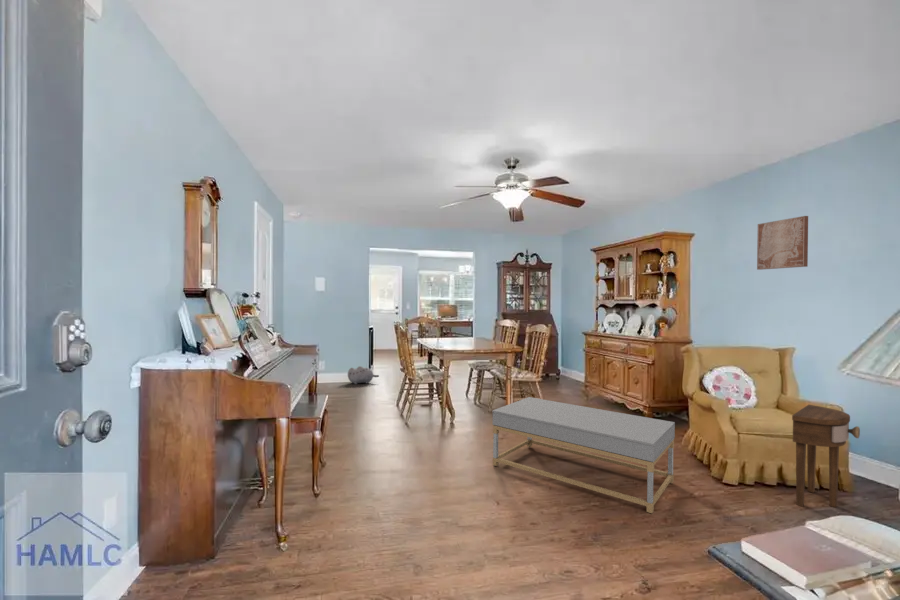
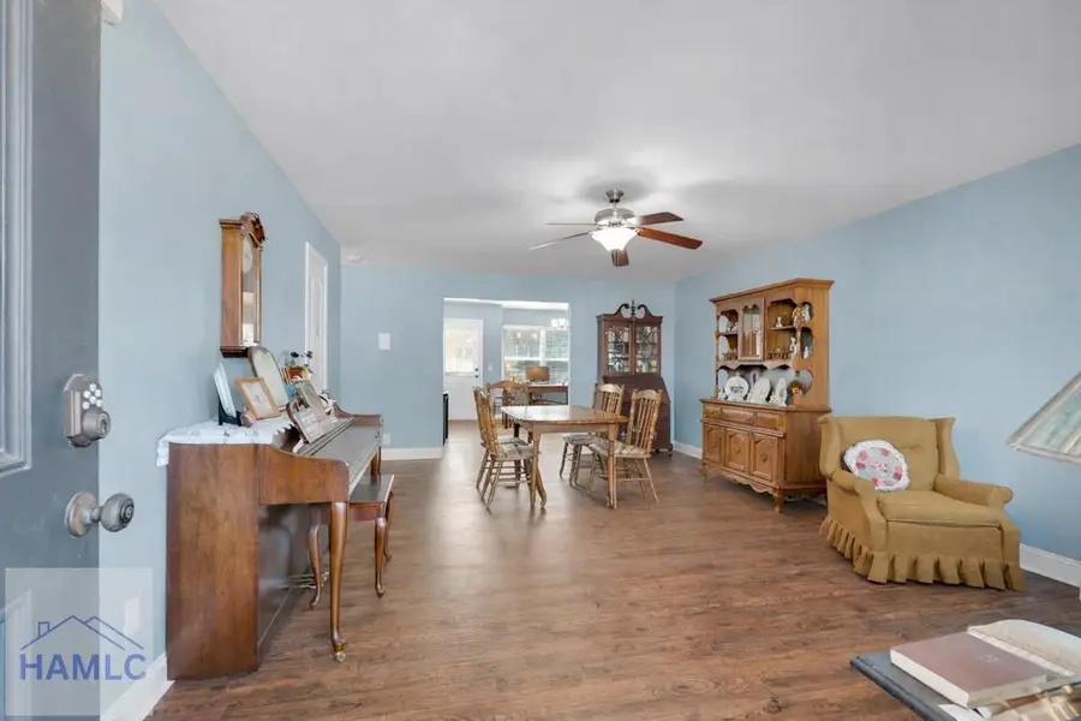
- coffee table [491,396,676,514]
- side table [791,404,861,508]
- wall art [756,215,809,271]
- plush toy [347,365,380,385]
